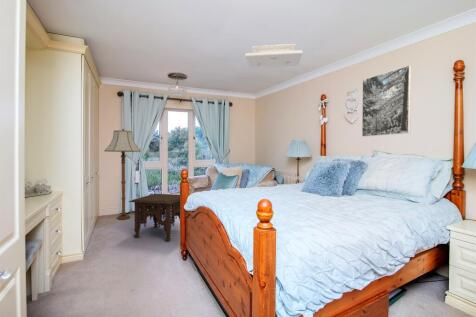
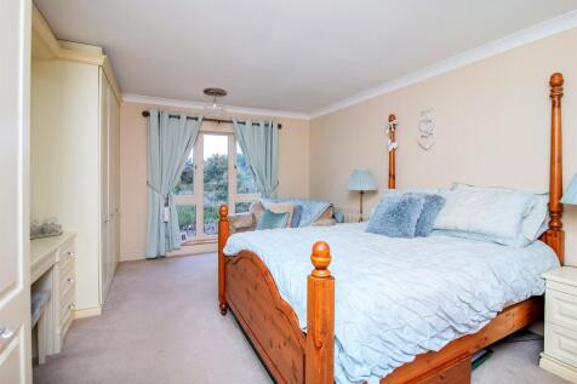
- ceiling light [244,43,303,69]
- side table [128,193,181,242]
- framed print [361,64,412,138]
- floor lamp [103,128,142,220]
